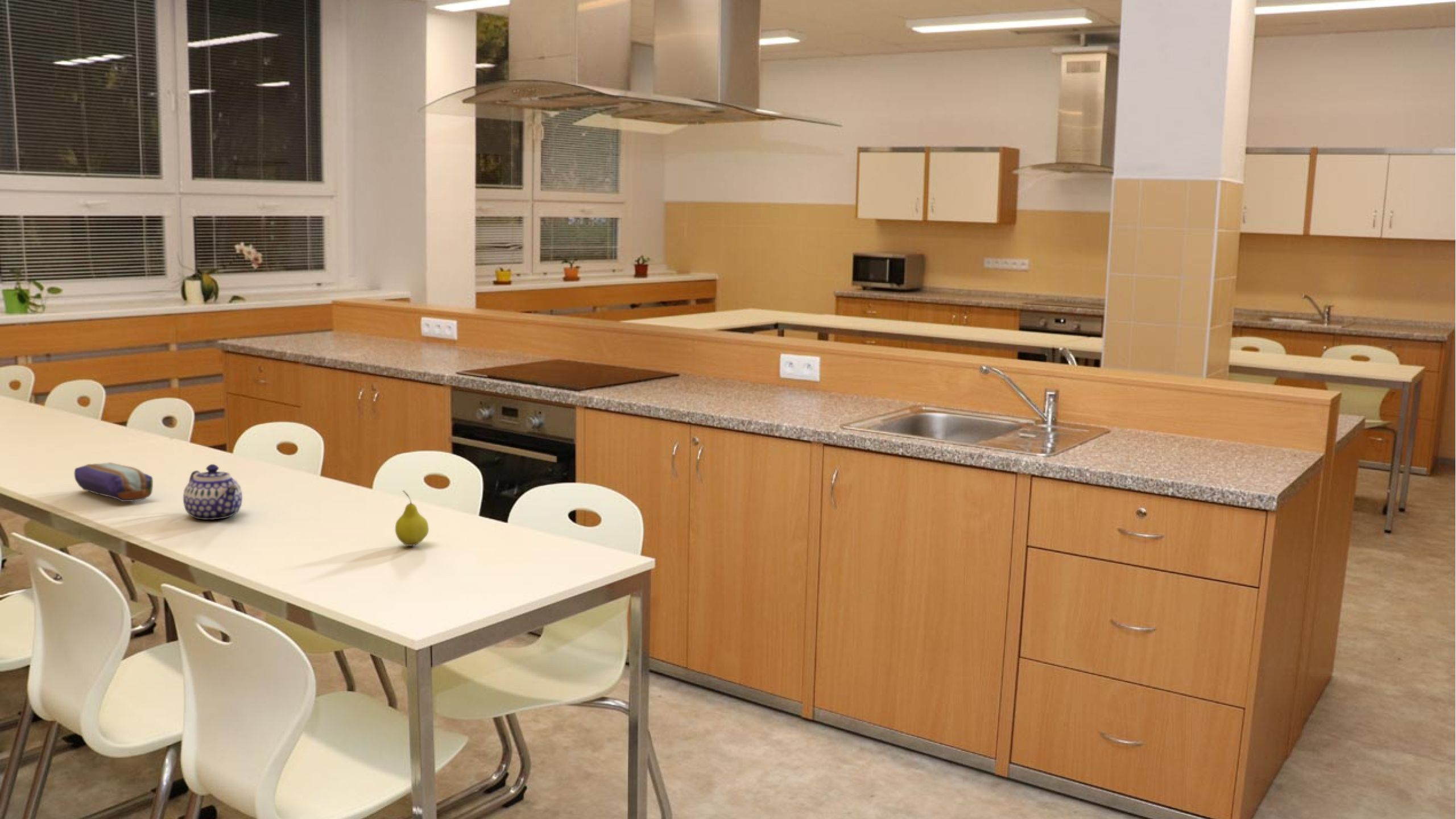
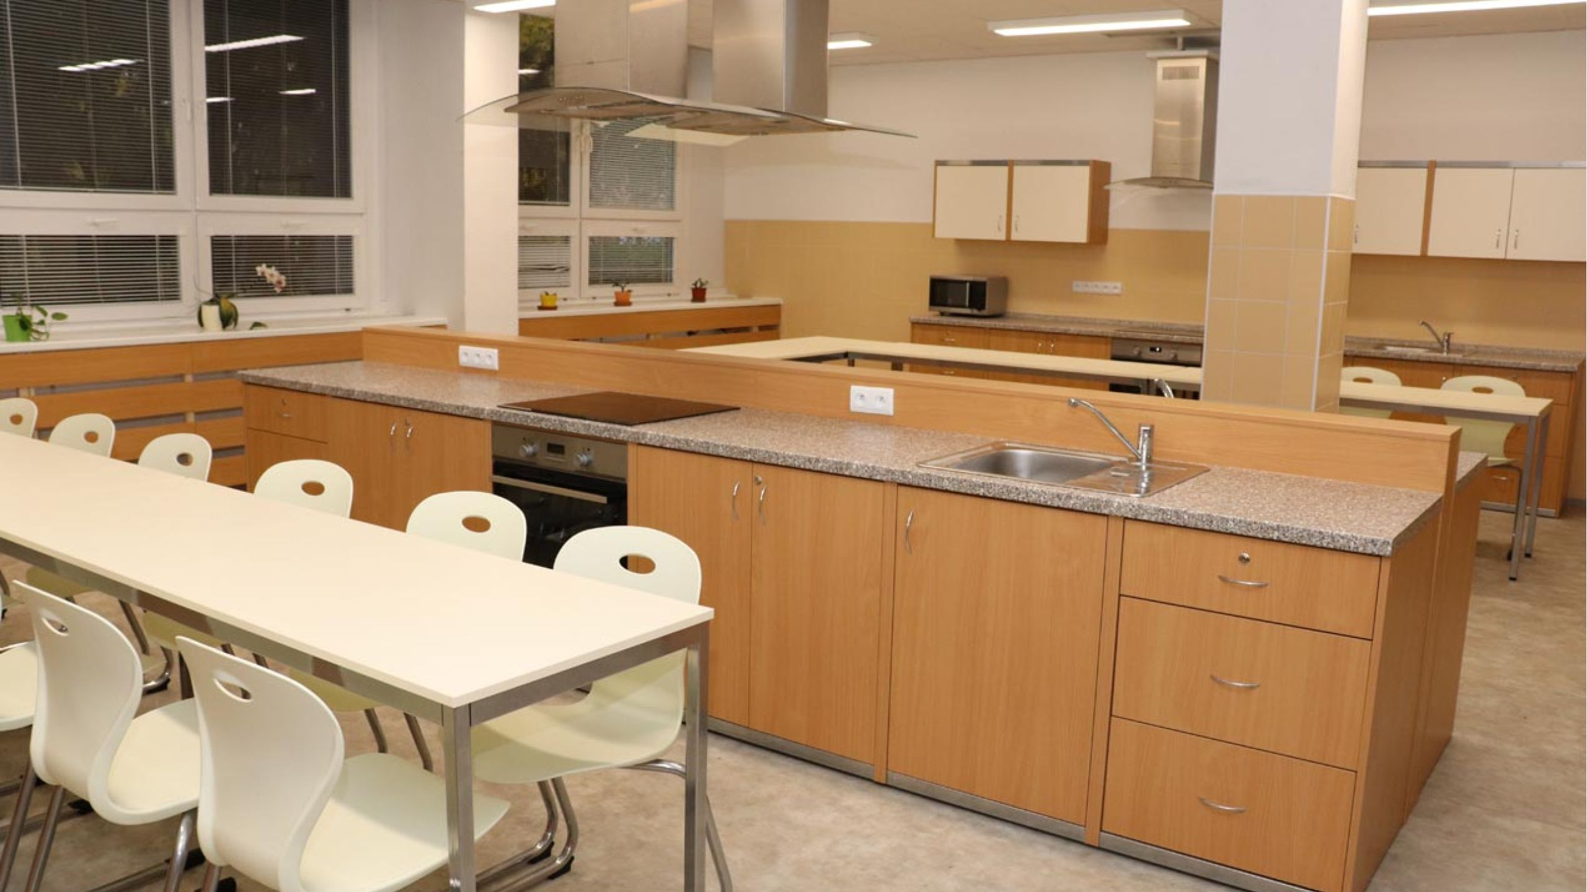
- pencil case [73,462,154,502]
- fruit [395,490,429,547]
- teapot [183,464,243,520]
